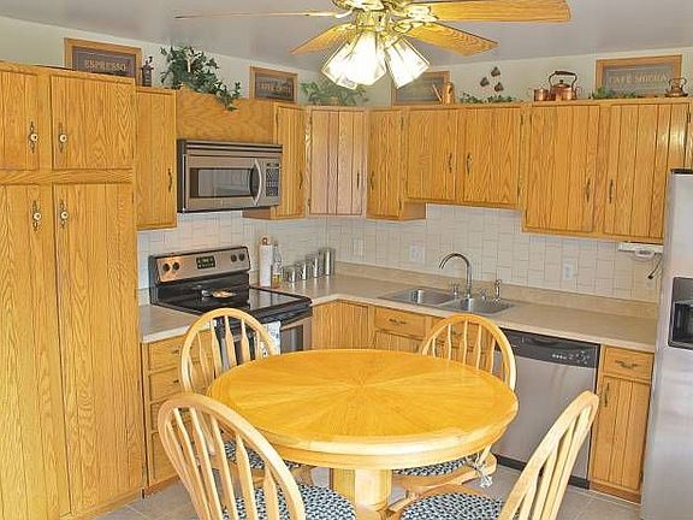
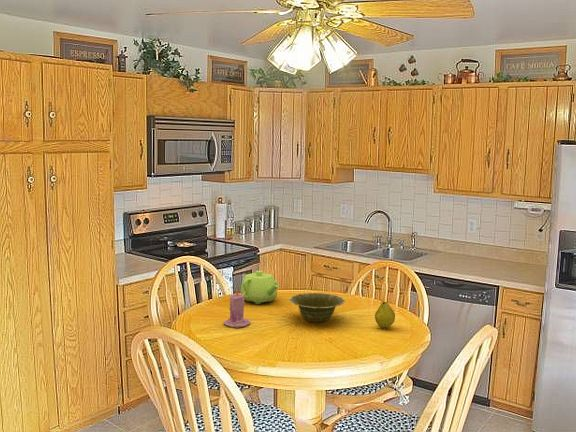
+ fruit [374,300,396,329]
+ candle [223,289,251,329]
+ teapot [240,270,280,305]
+ dish [288,292,346,323]
